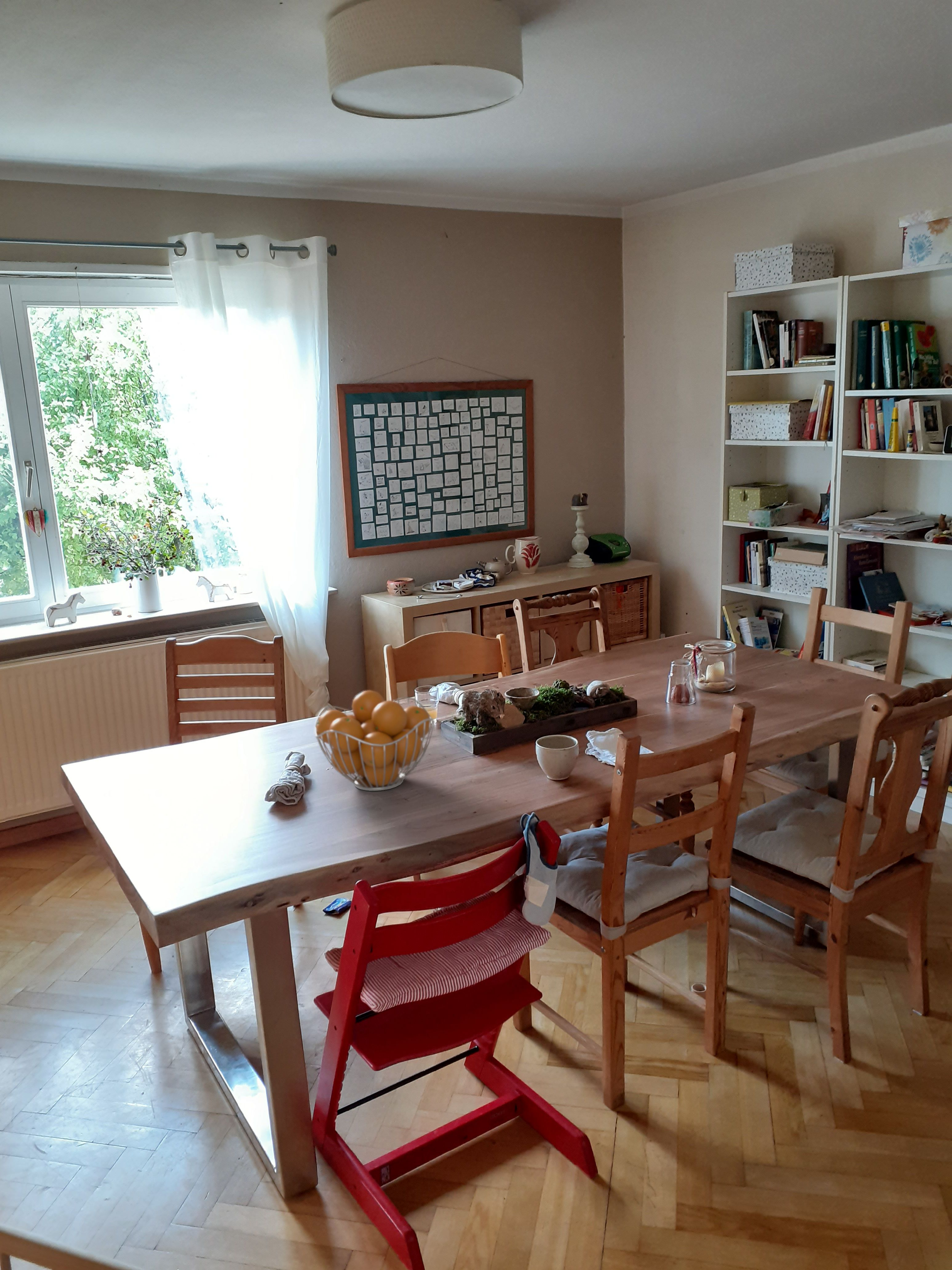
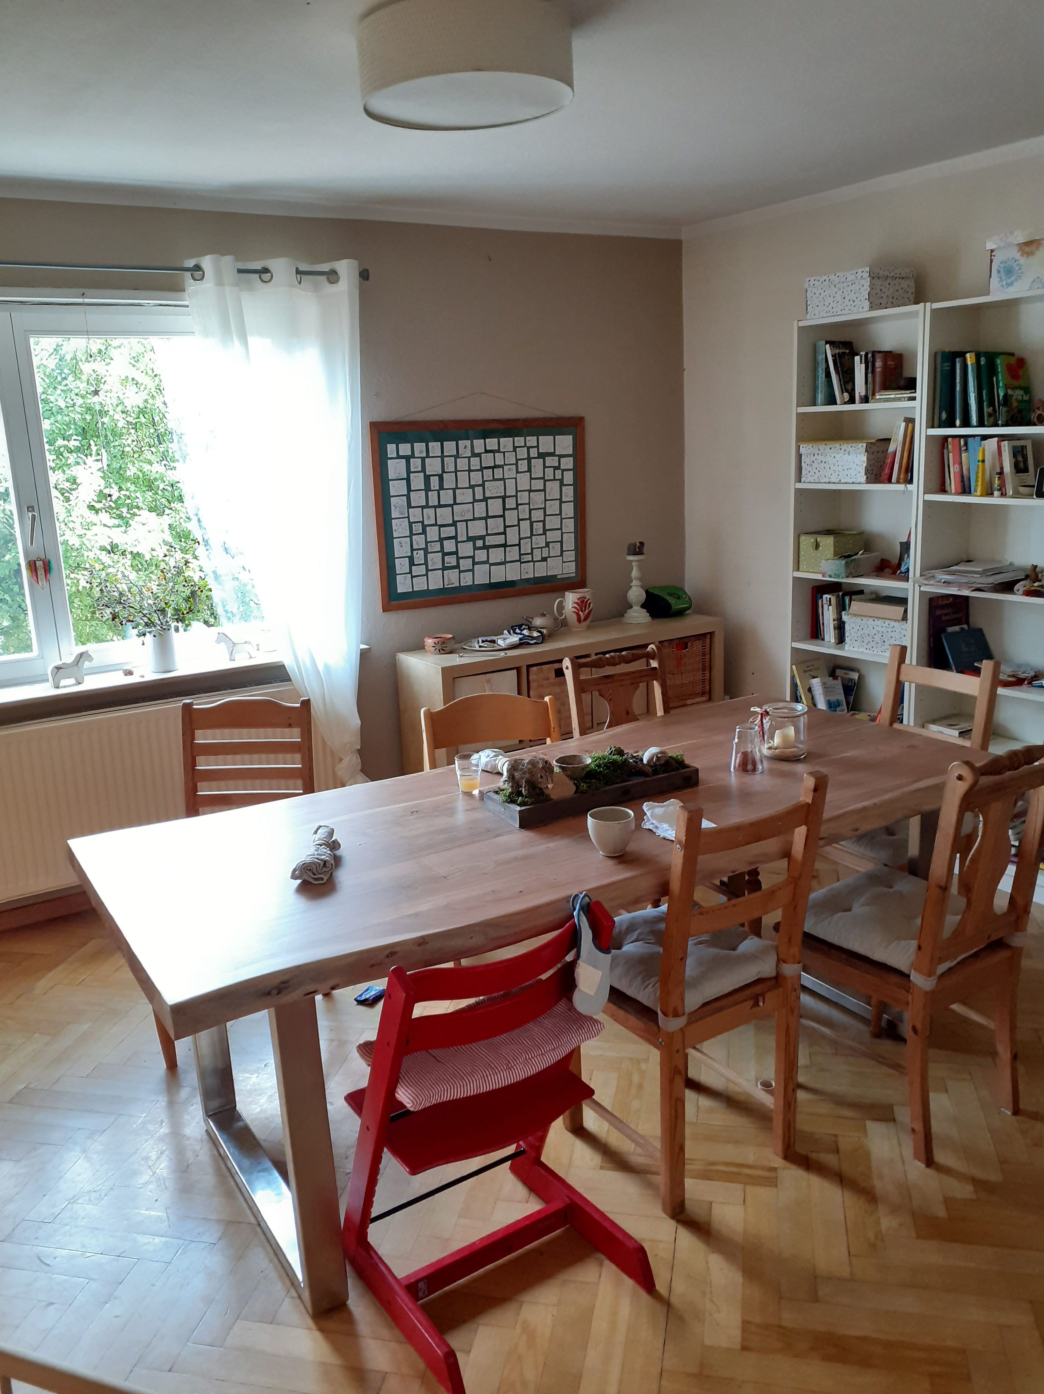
- fruit basket [314,690,435,791]
